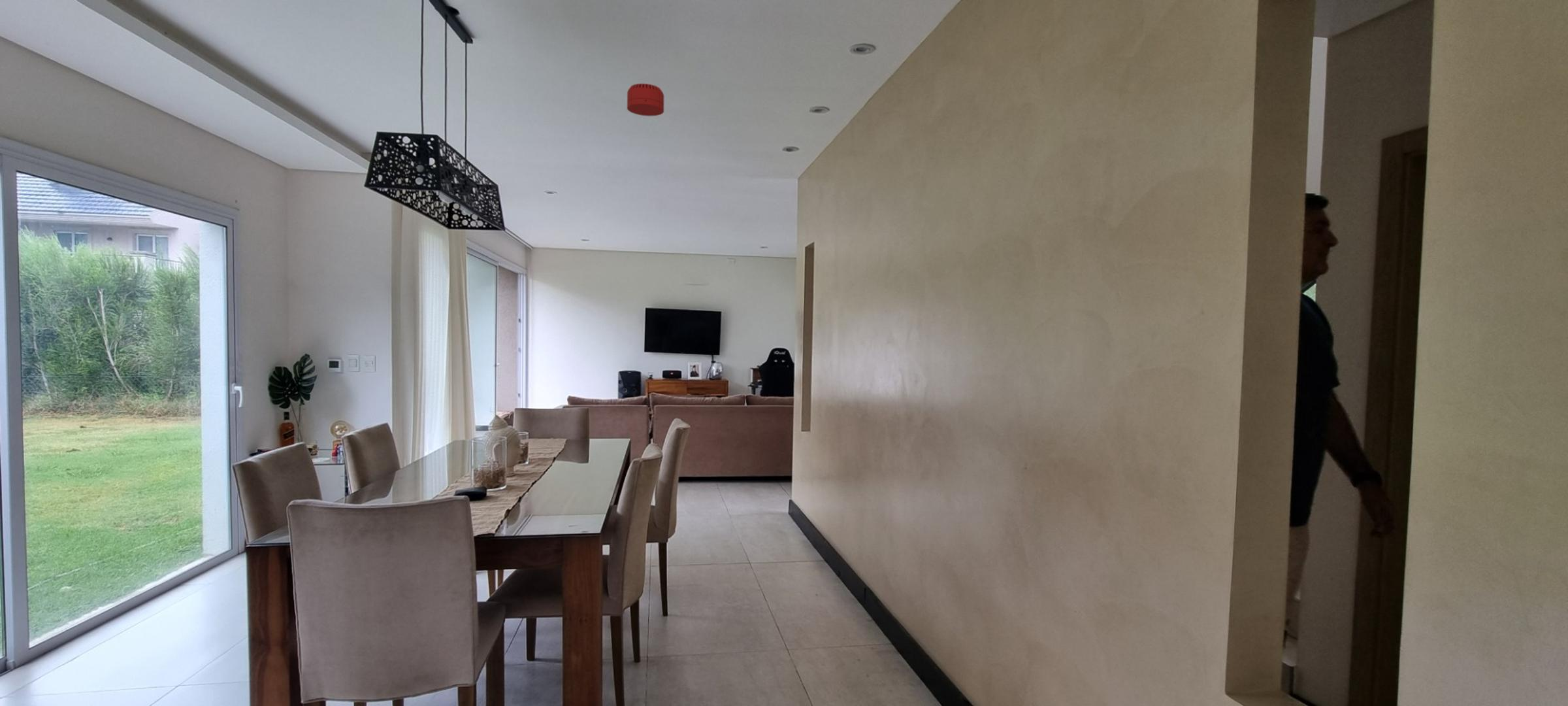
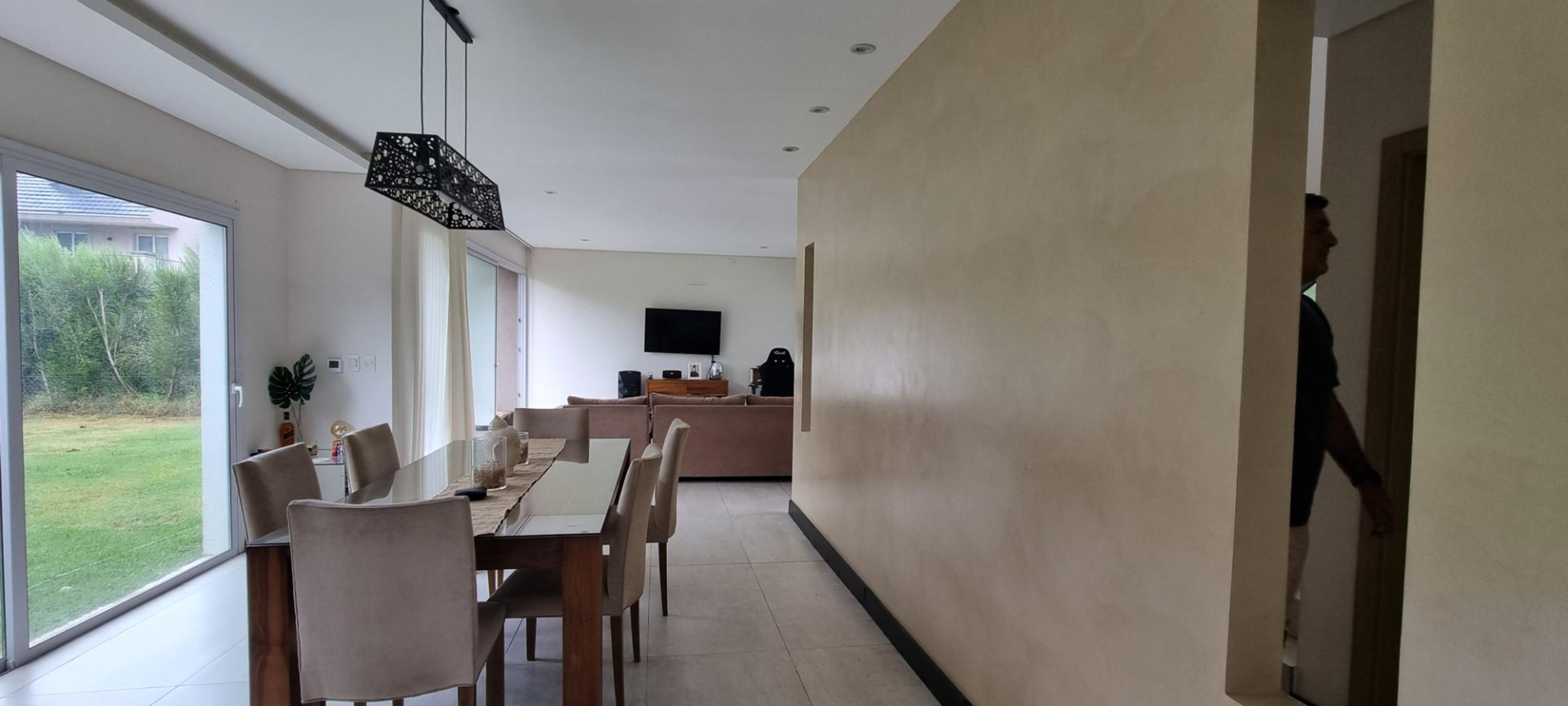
- smoke detector [627,83,664,117]
